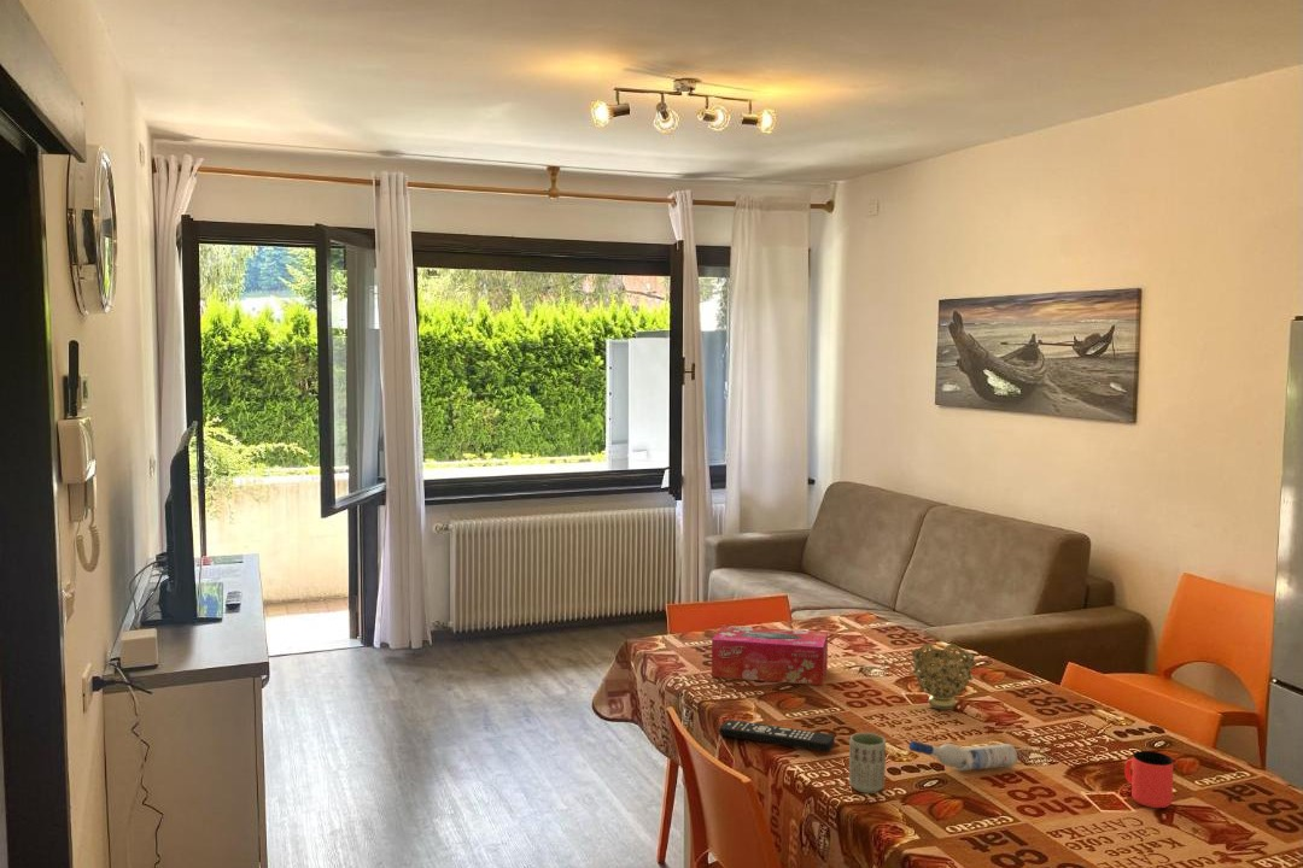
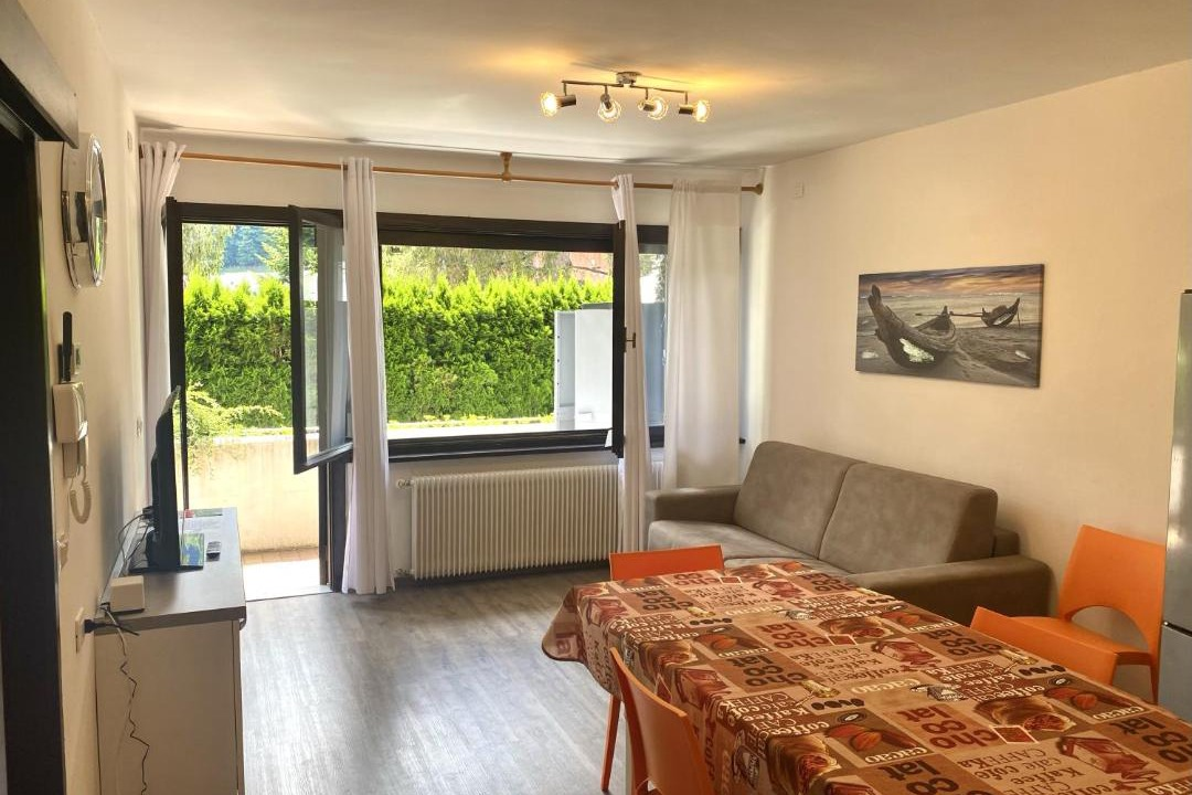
- decorative bowl [910,641,976,711]
- water bottle [907,740,1018,772]
- remote control [718,719,836,752]
- cup [1123,750,1174,809]
- tissue box [711,624,829,686]
- cup [848,732,887,794]
